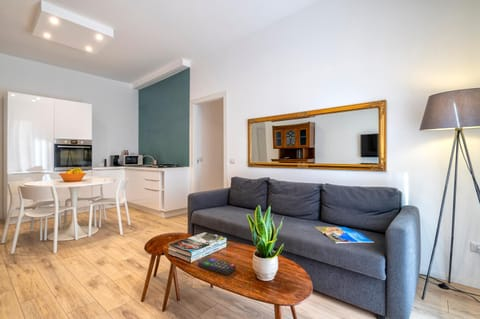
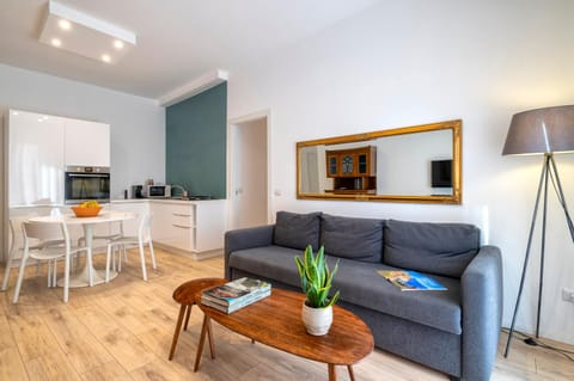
- remote control [197,256,237,276]
